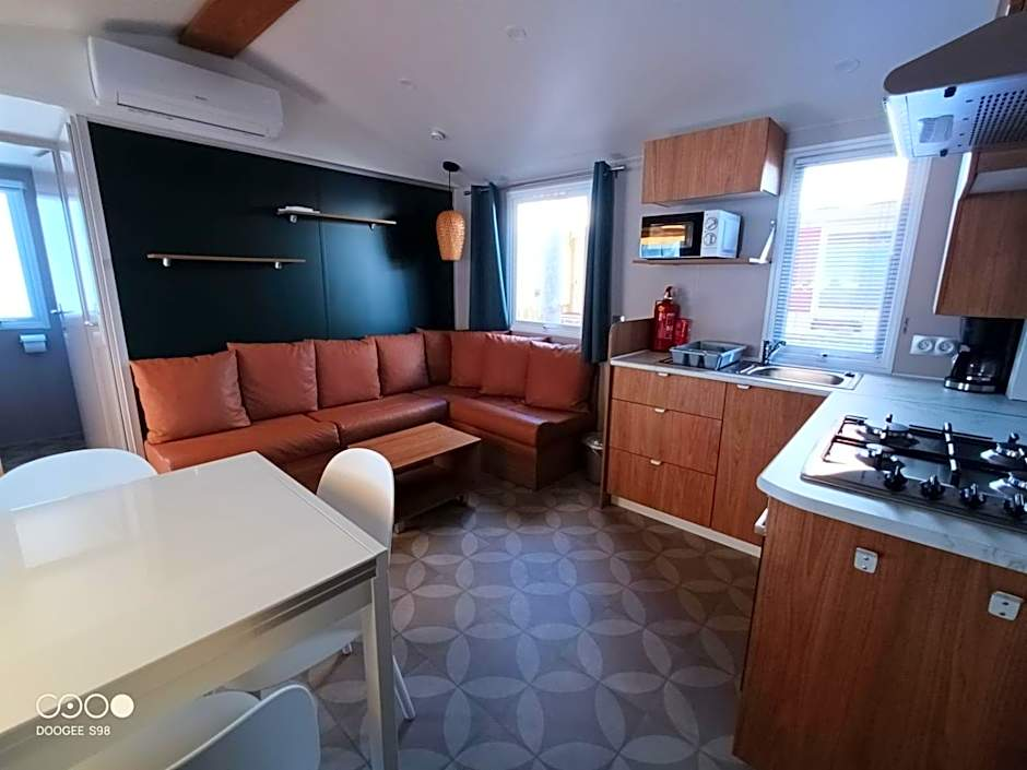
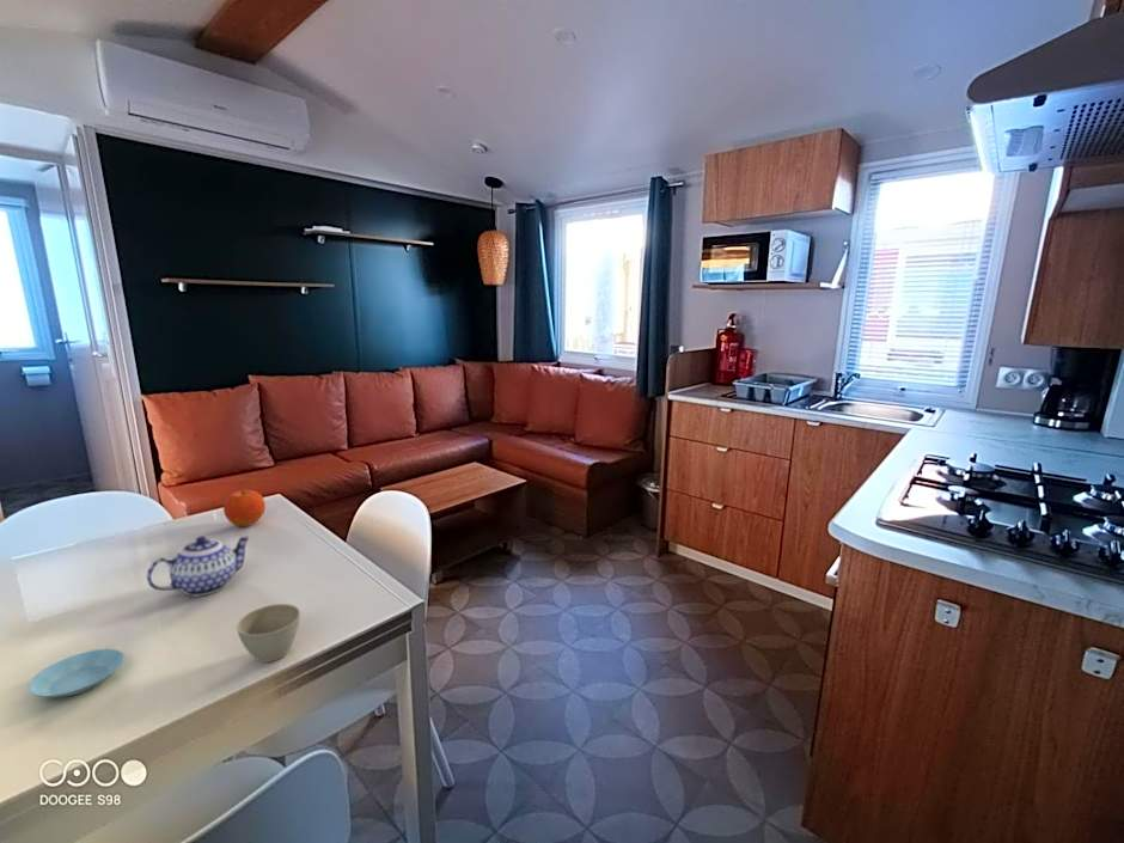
+ flower pot [236,603,301,664]
+ teapot [146,534,251,597]
+ fruit [222,489,267,527]
+ saucer [28,648,126,698]
